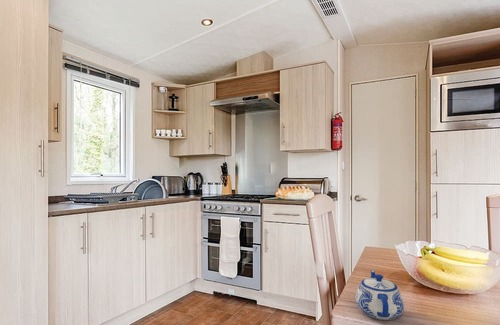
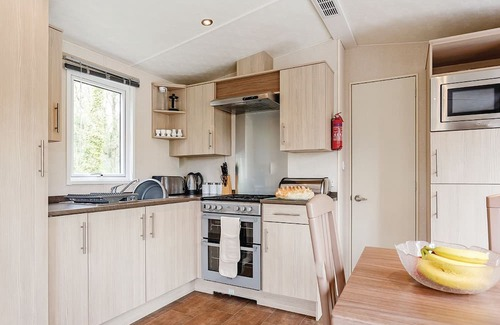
- teapot [354,269,405,321]
